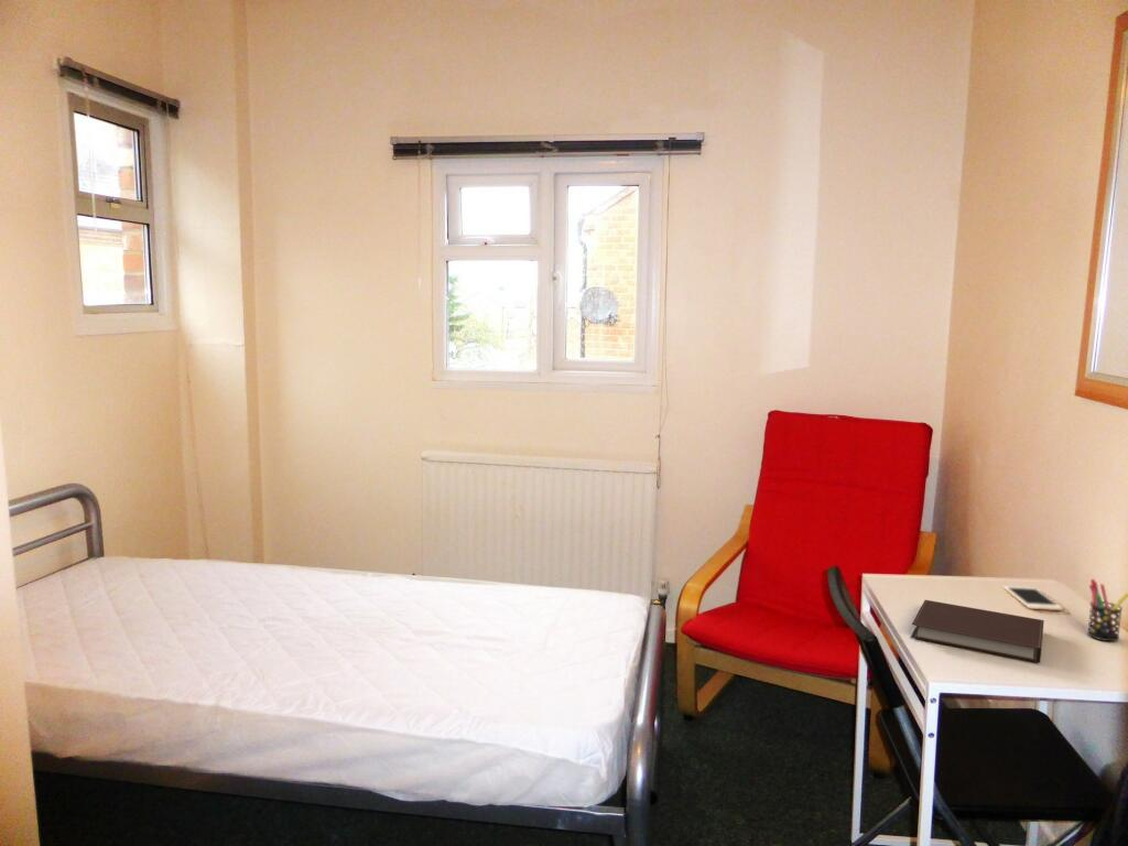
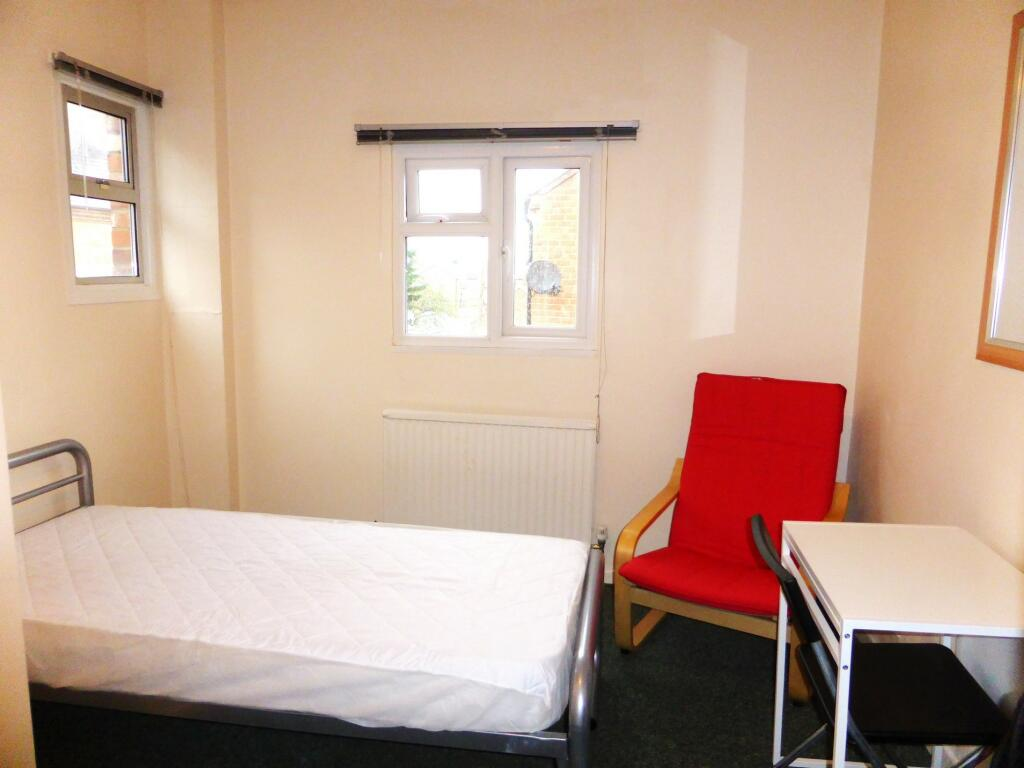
- cell phone [1002,585,1063,611]
- notebook [910,599,1045,663]
- pen holder [1086,578,1128,642]
